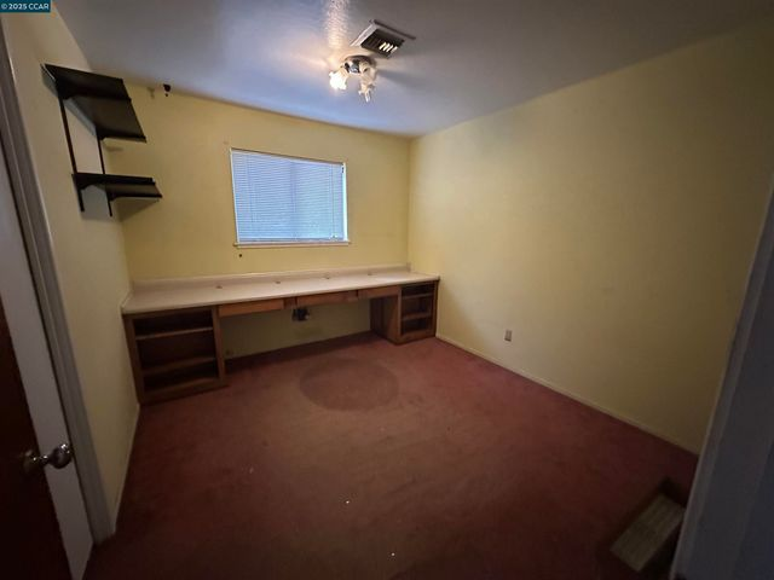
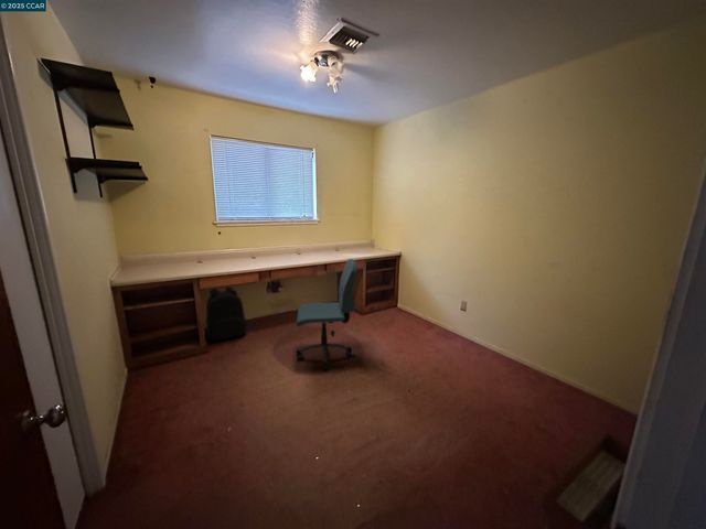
+ backpack [205,285,248,342]
+ office chair [296,258,359,370]
